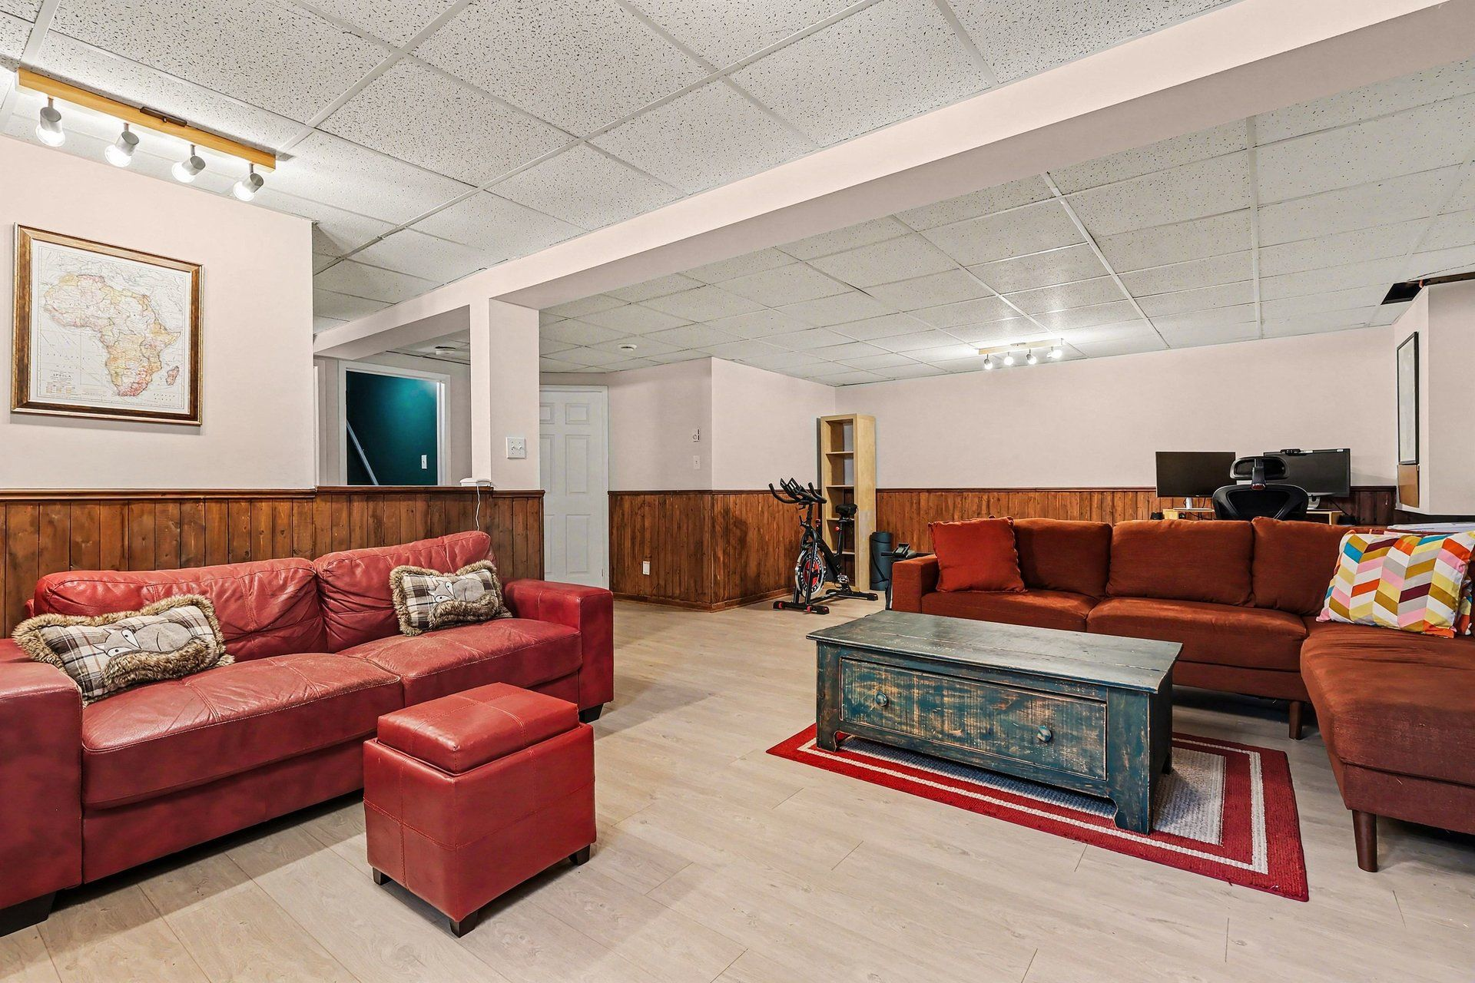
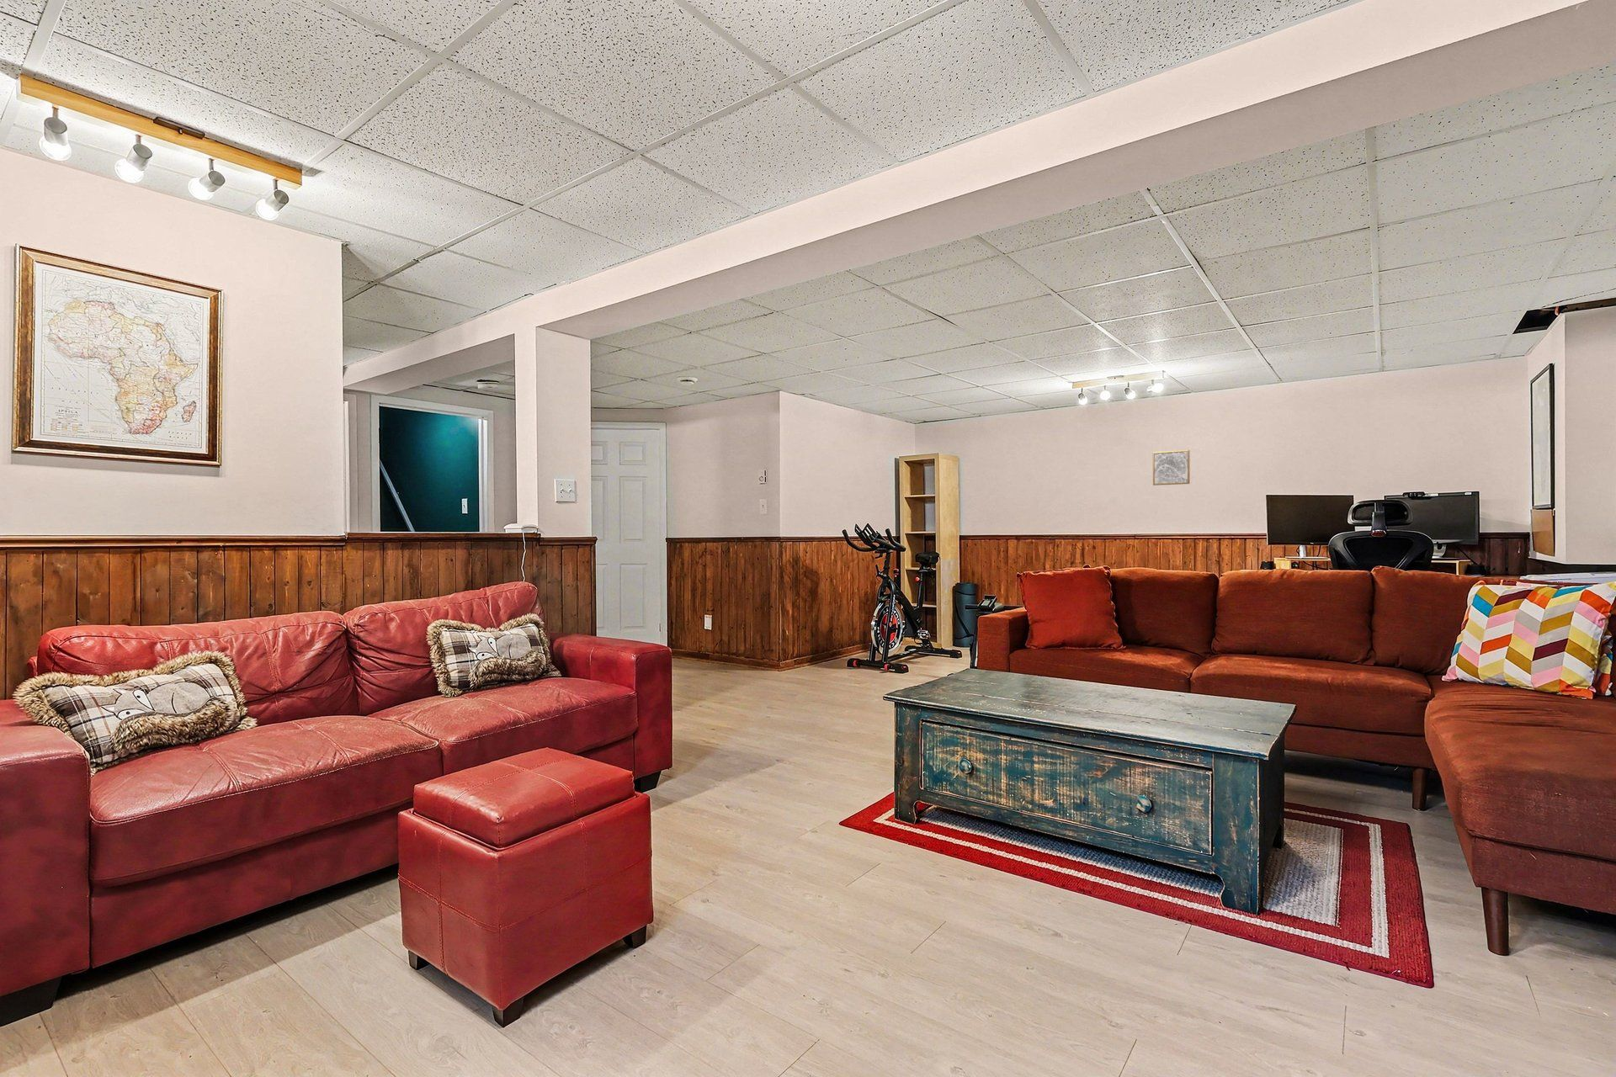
+ wall art [1152,450,1192,487]
